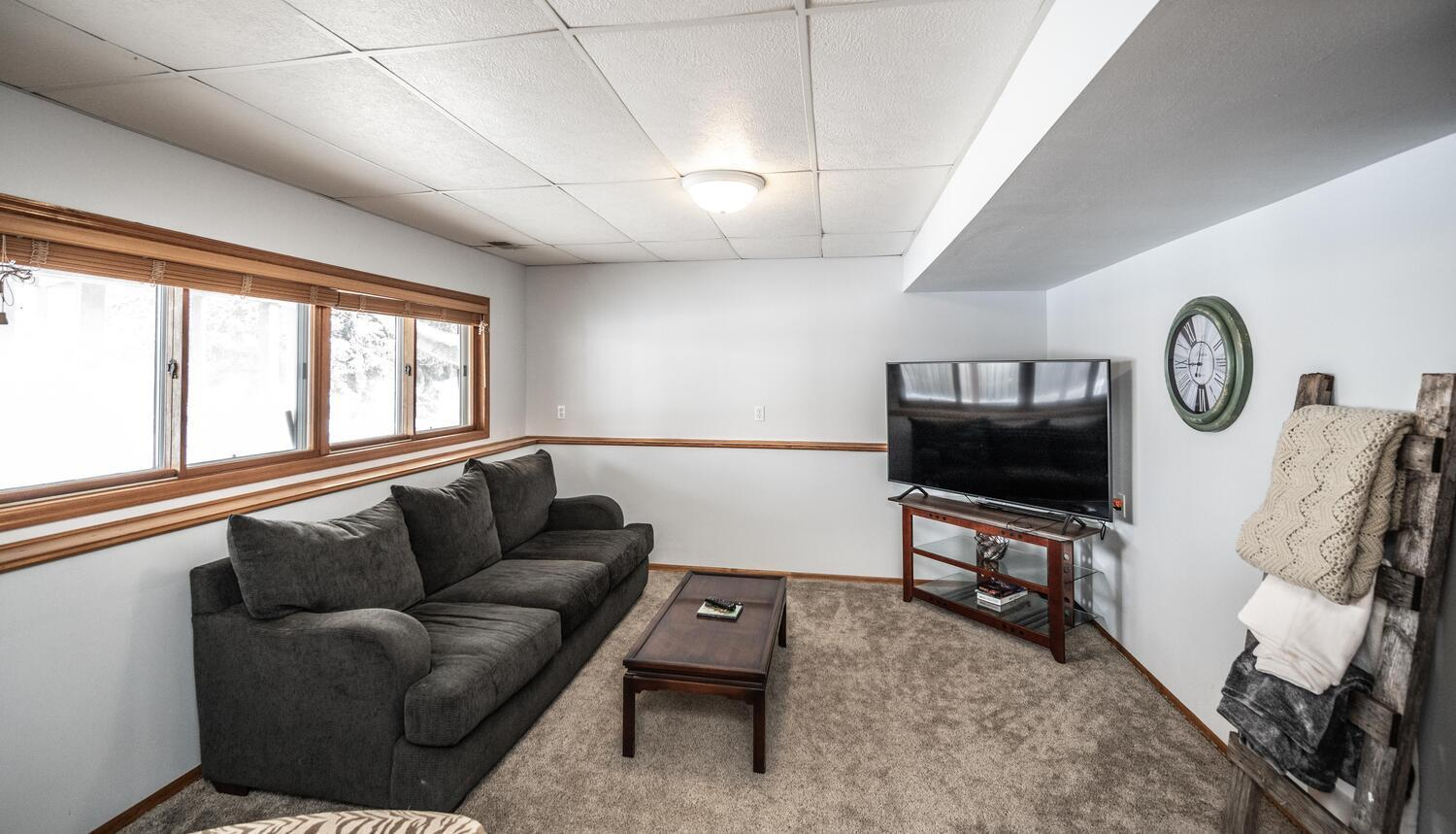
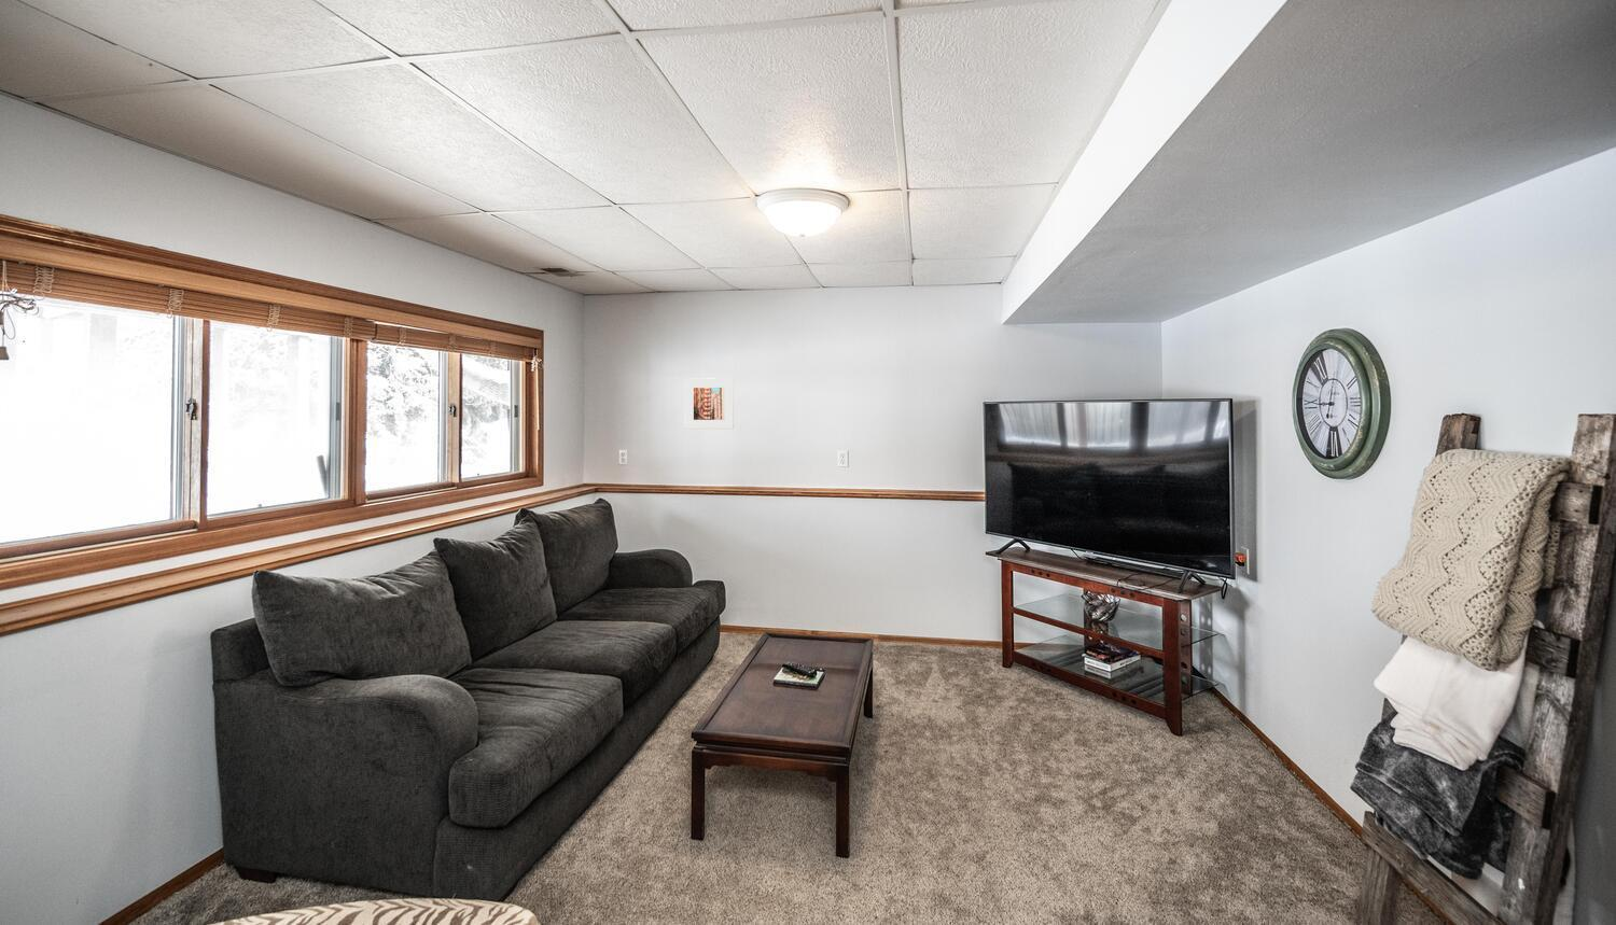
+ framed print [684,377,735,429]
